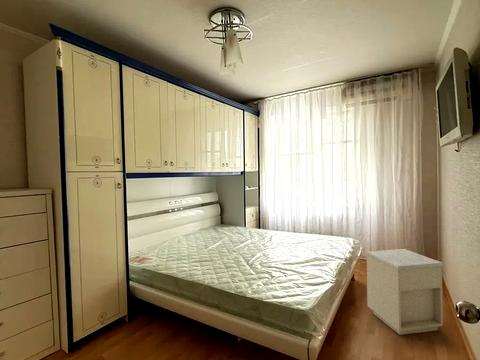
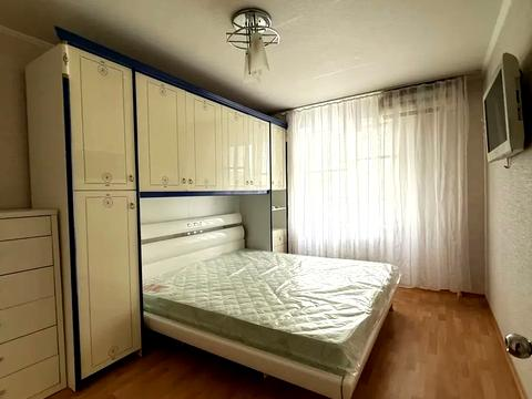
- nightstand [365,248,444,336]
